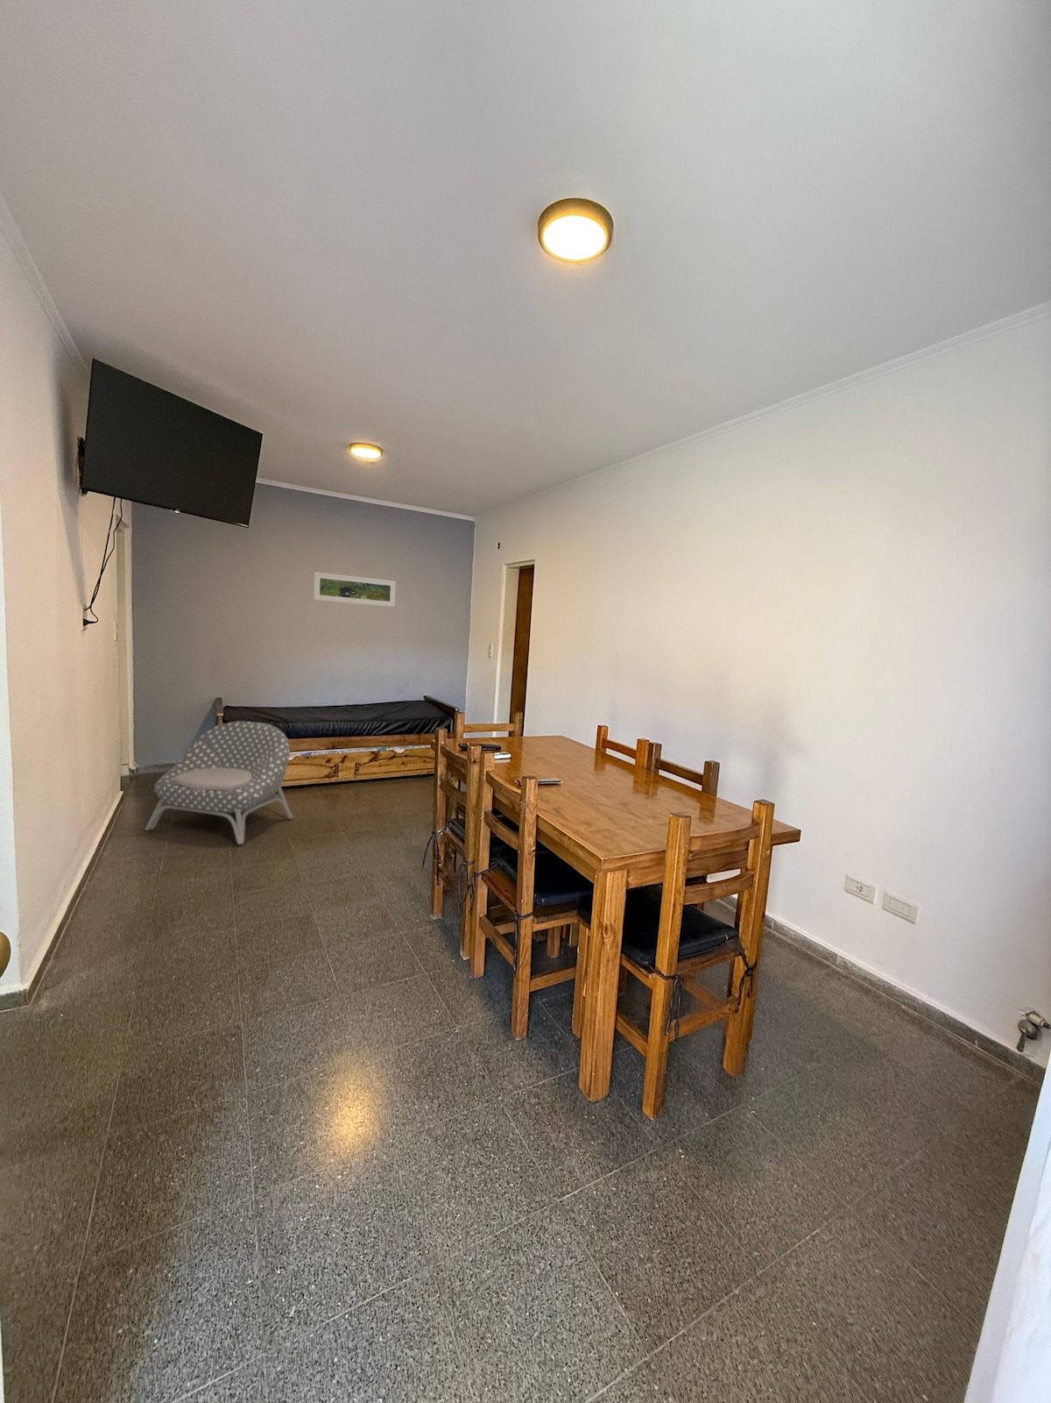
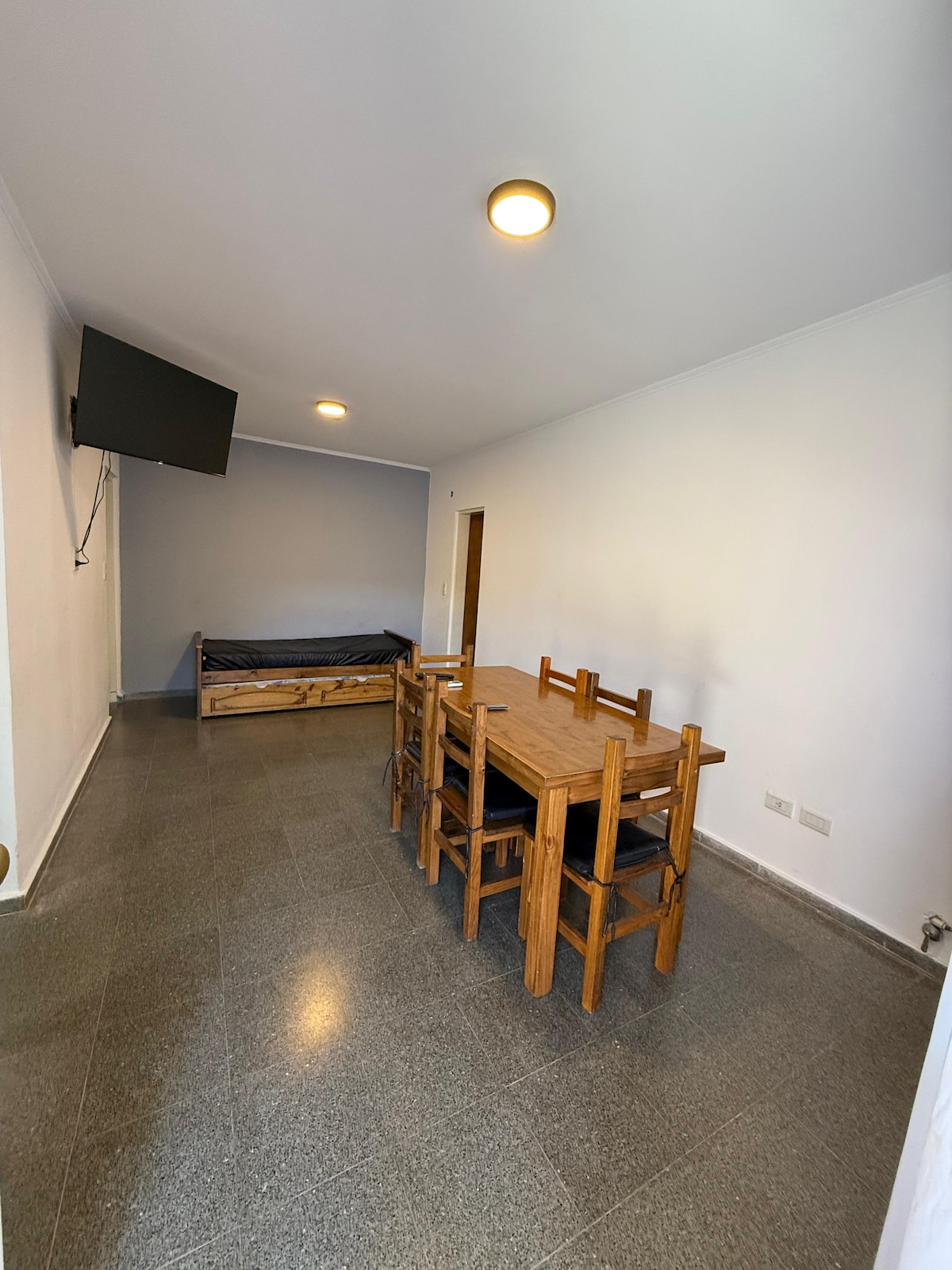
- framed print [312,572,396,608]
- armchair [144,720,295,846]
